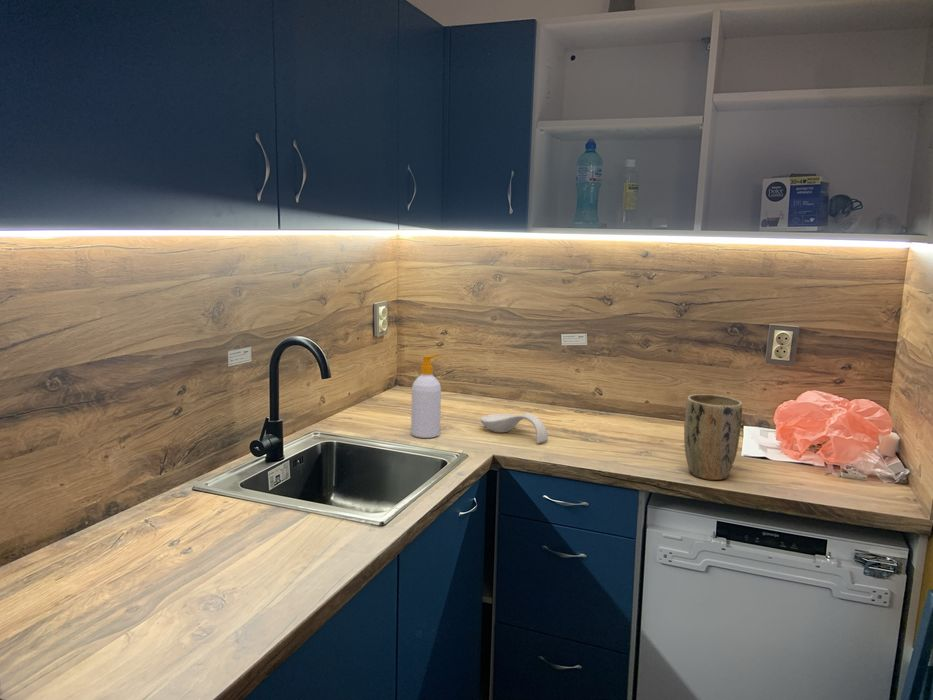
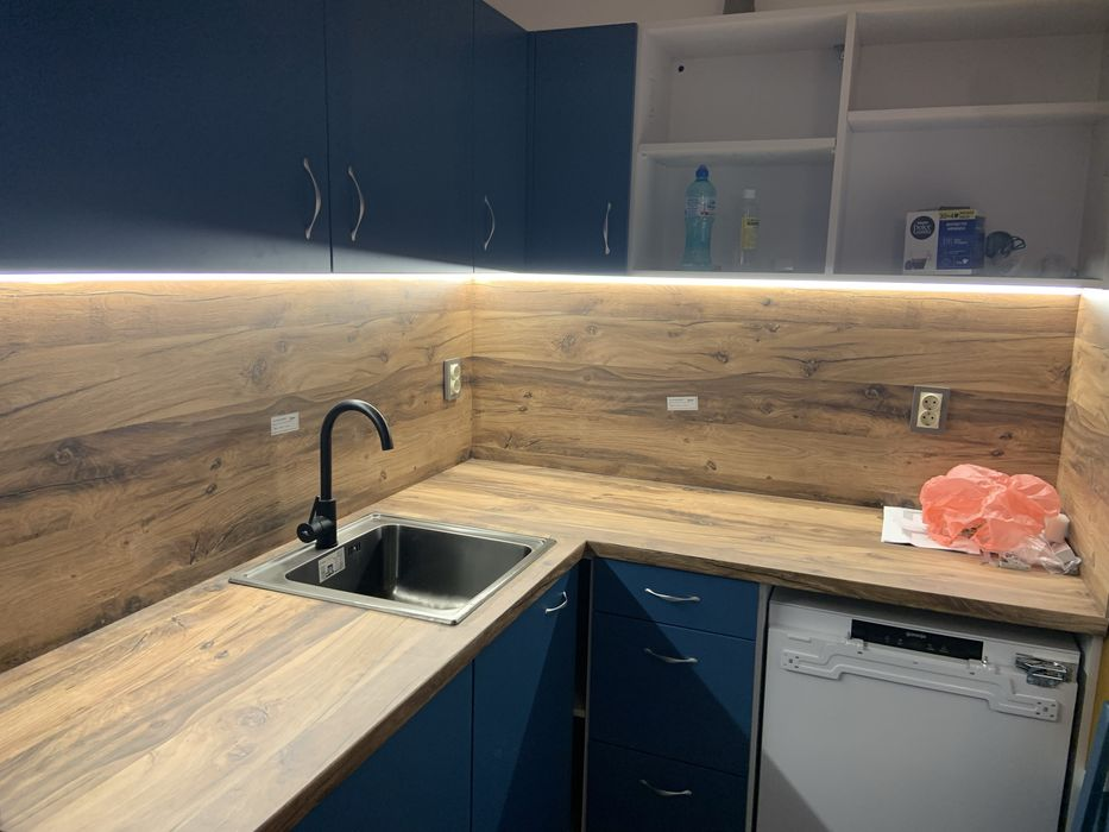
- soap bottle [410,354,442,439]
- spoon rest [479,412,549,444]
- plant pot [683,393,743,481]
